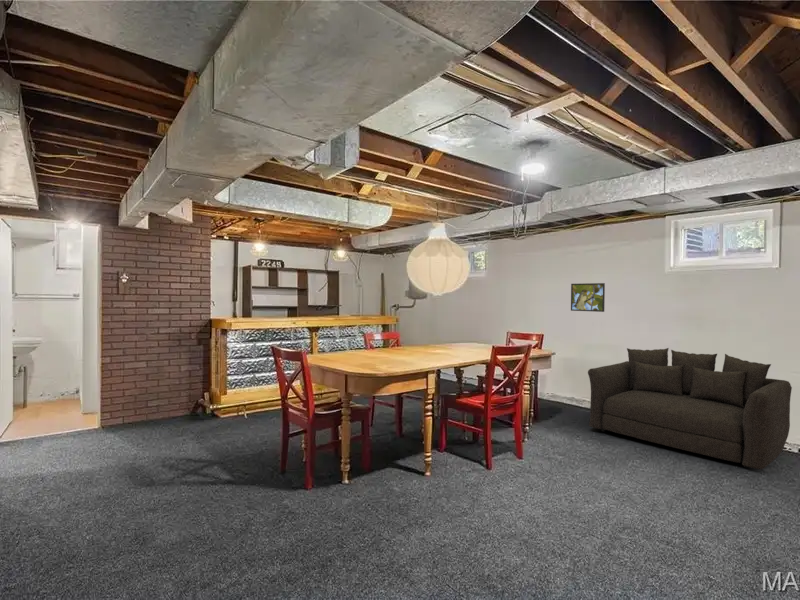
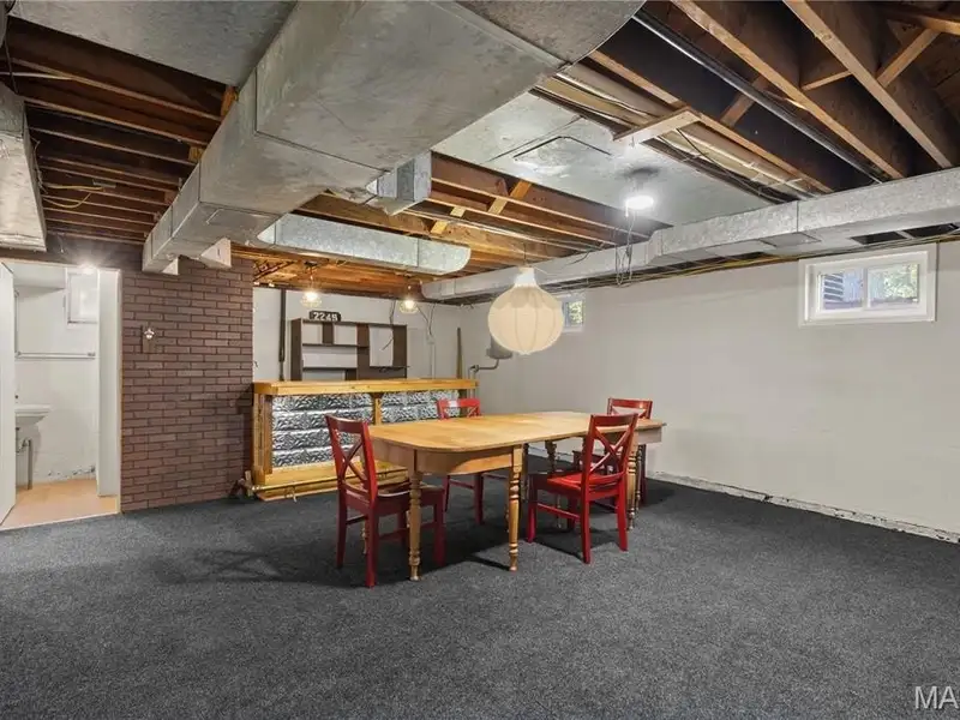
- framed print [570,282,606,313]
- sofa [587,347,793,470]
